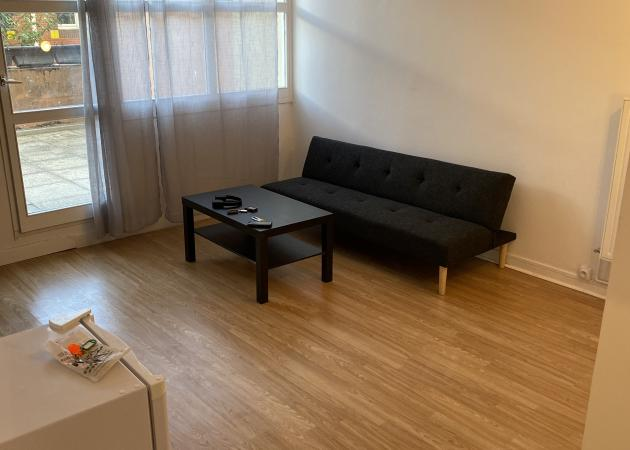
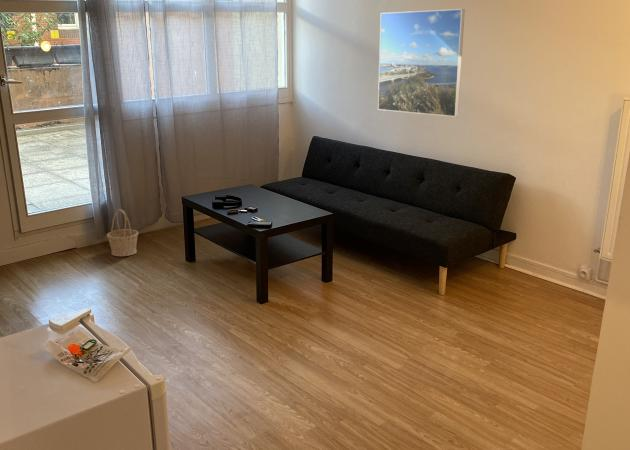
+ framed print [377,8,466,118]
+ basket [106,208,139,257]
